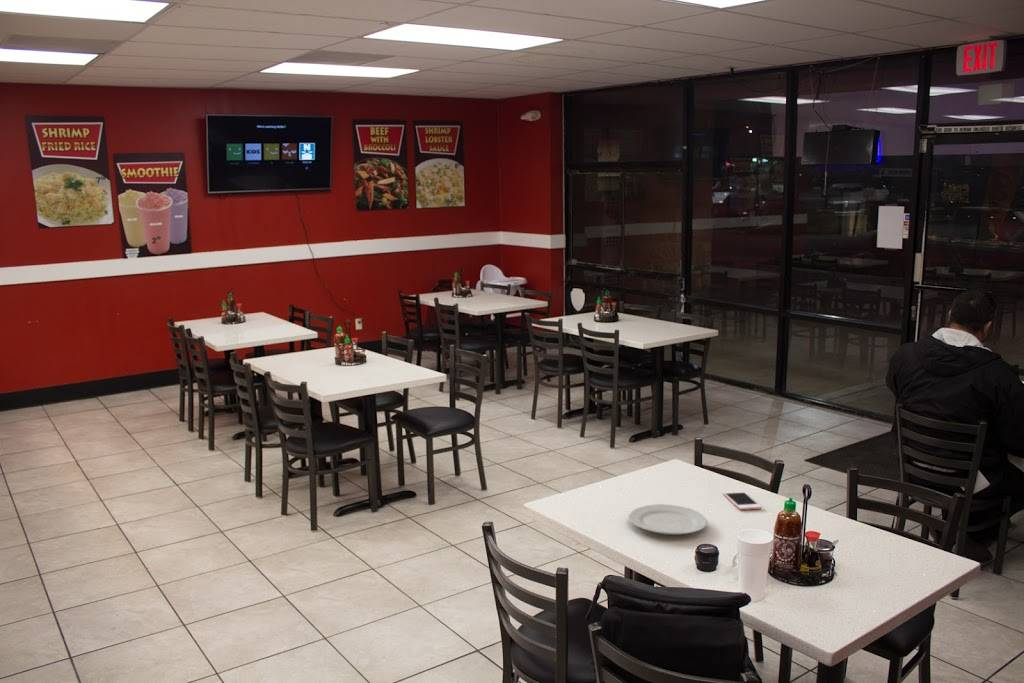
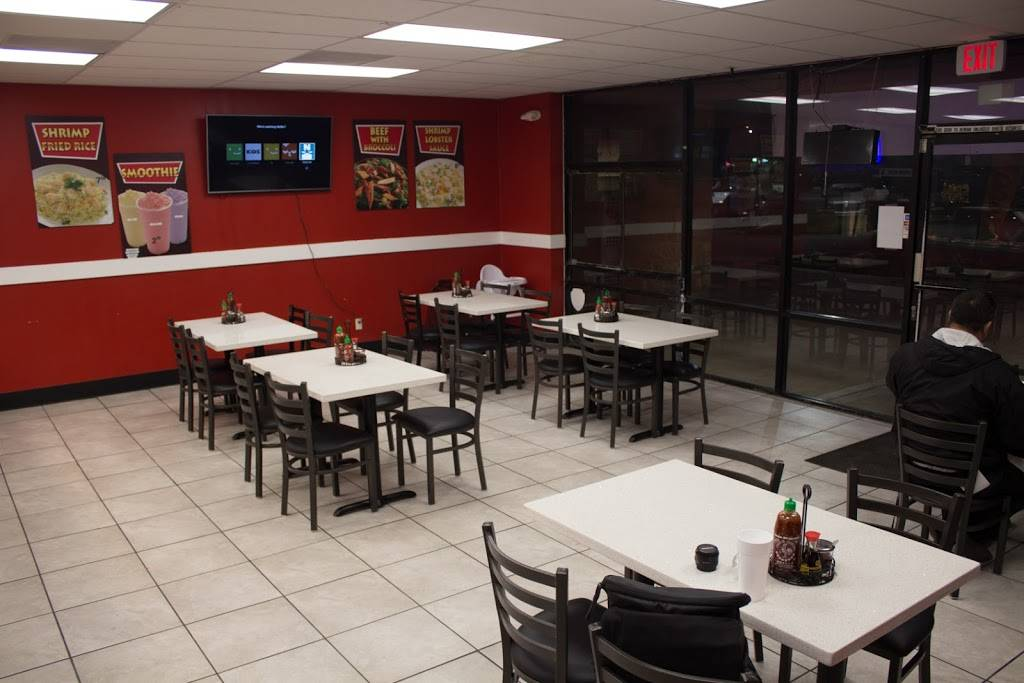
- cell phone [722,490,762,511]
- chinaware [628,503,708,536]
